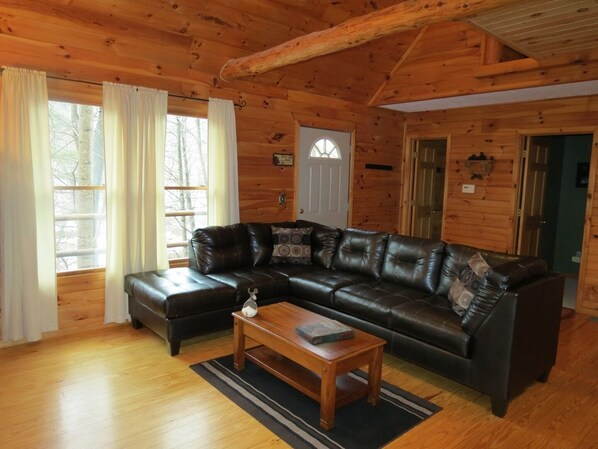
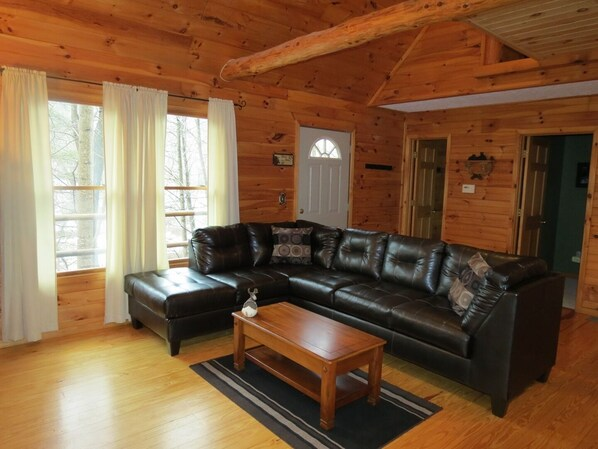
- board game [294,319,356,346]
